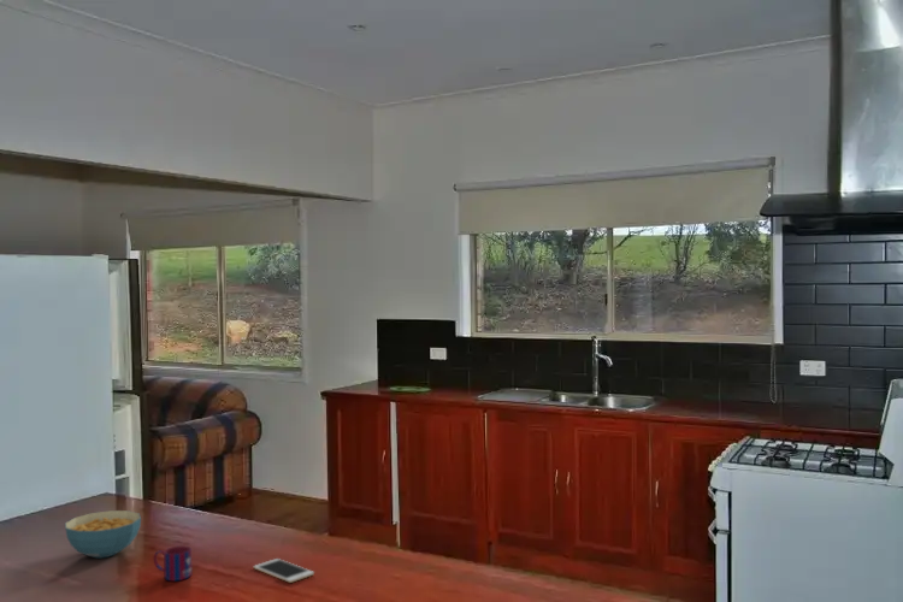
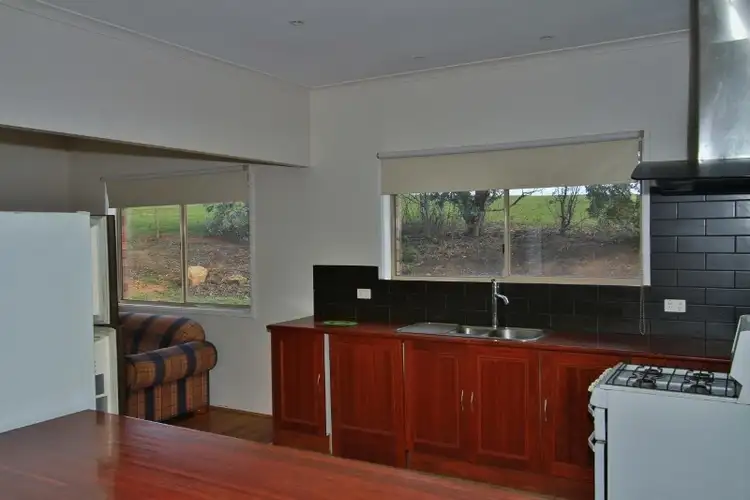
- cereal bowl [64,509,142,559]
- mug [153,544,193,582]
- cell phone [253,557,315,584]
